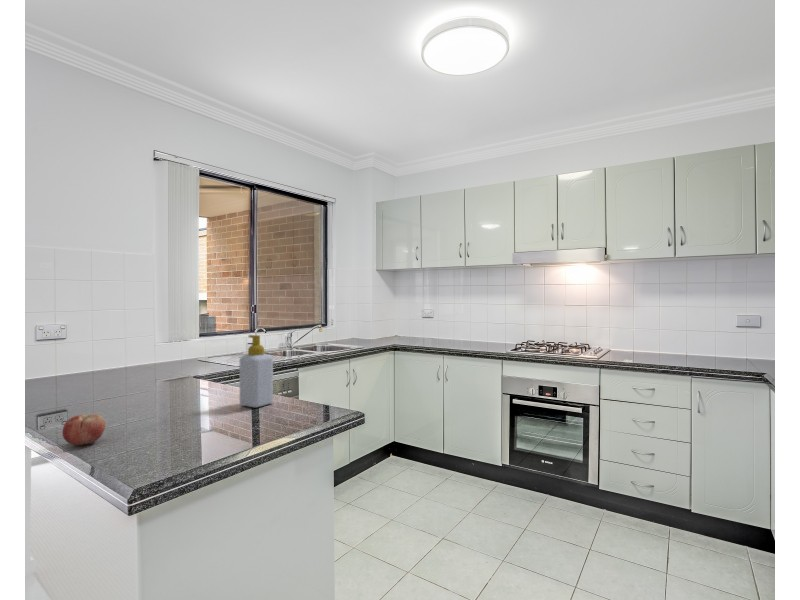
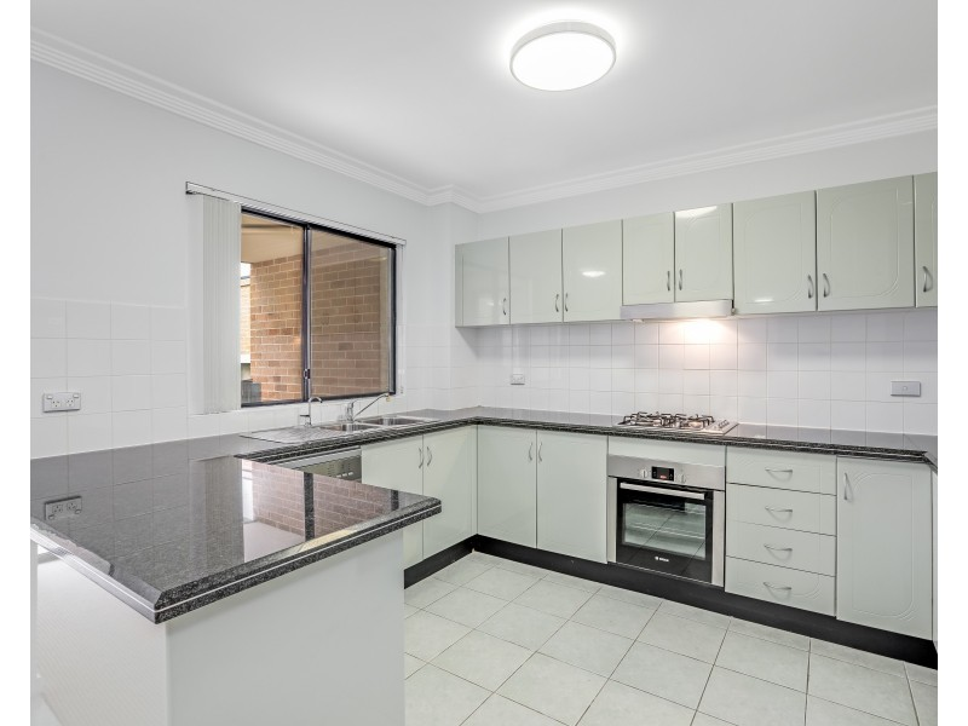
- soap bottle [239,334,274,408]
- fruit [61,413,106,446]
